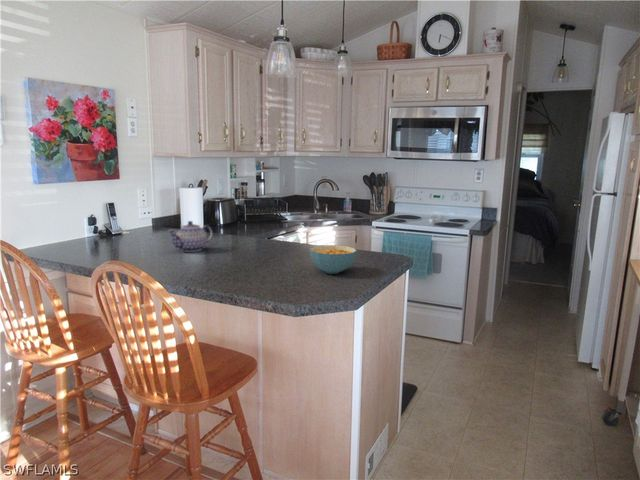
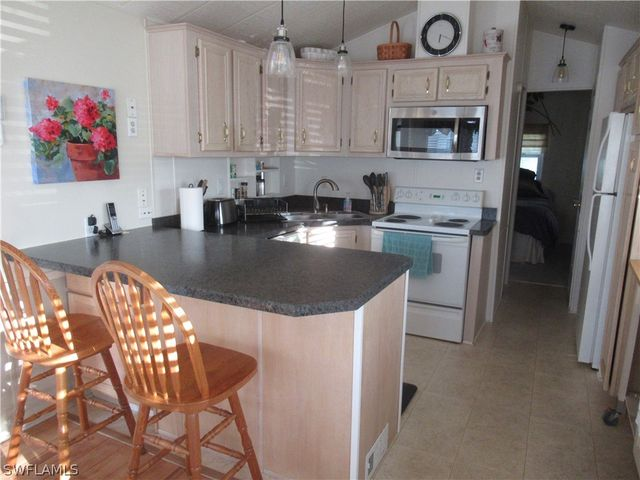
- cereal bowl [309,244,358,275]
- teapot [167,220,214,253]
